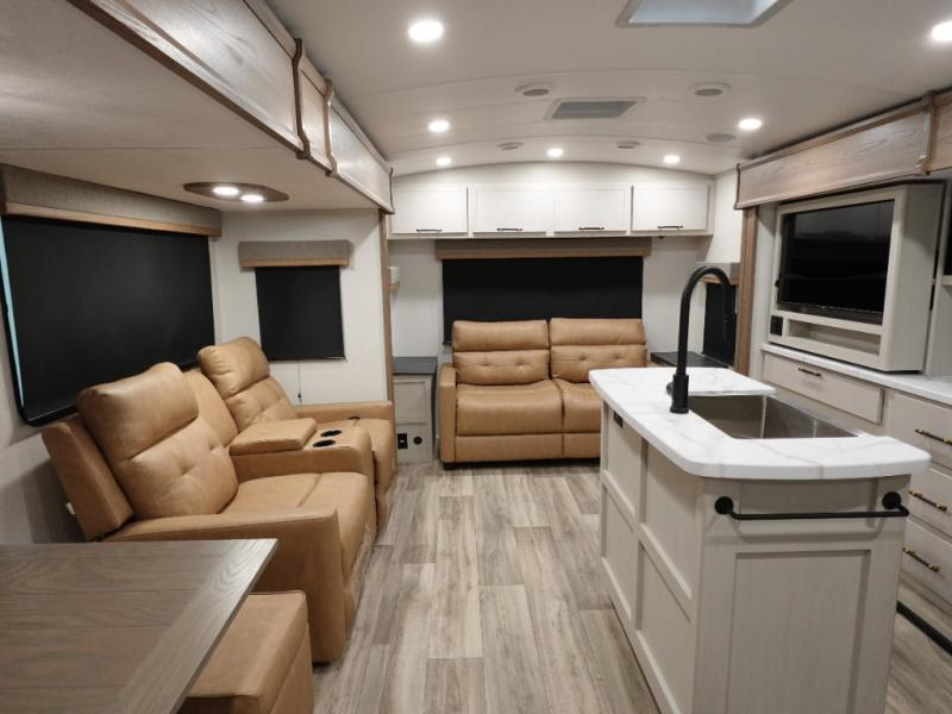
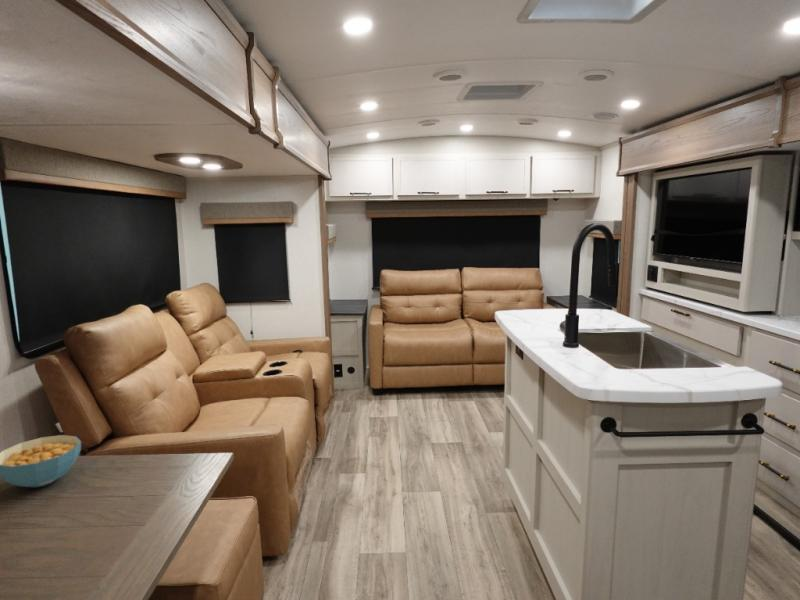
+ cereal bowl [0,434,82,488]
